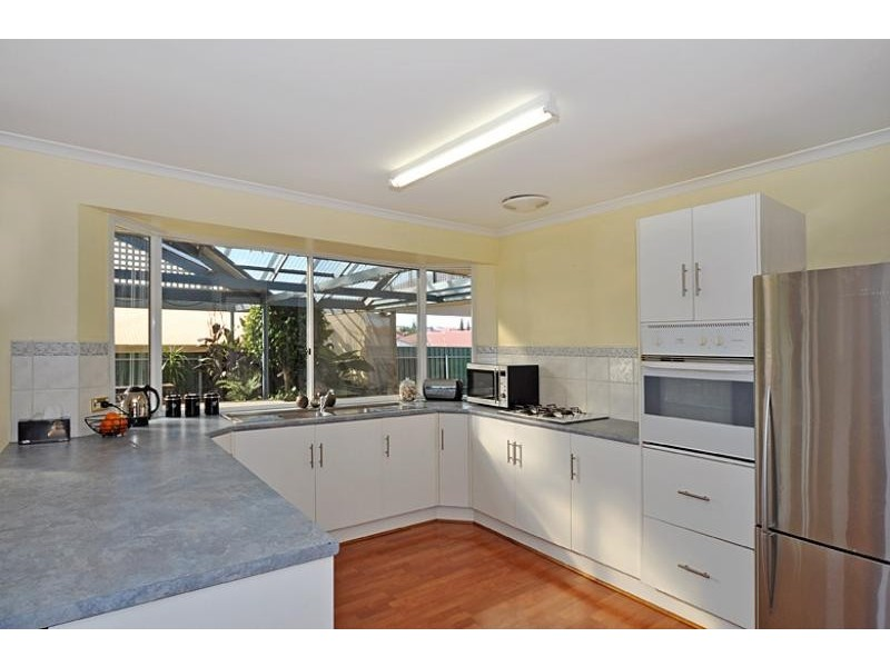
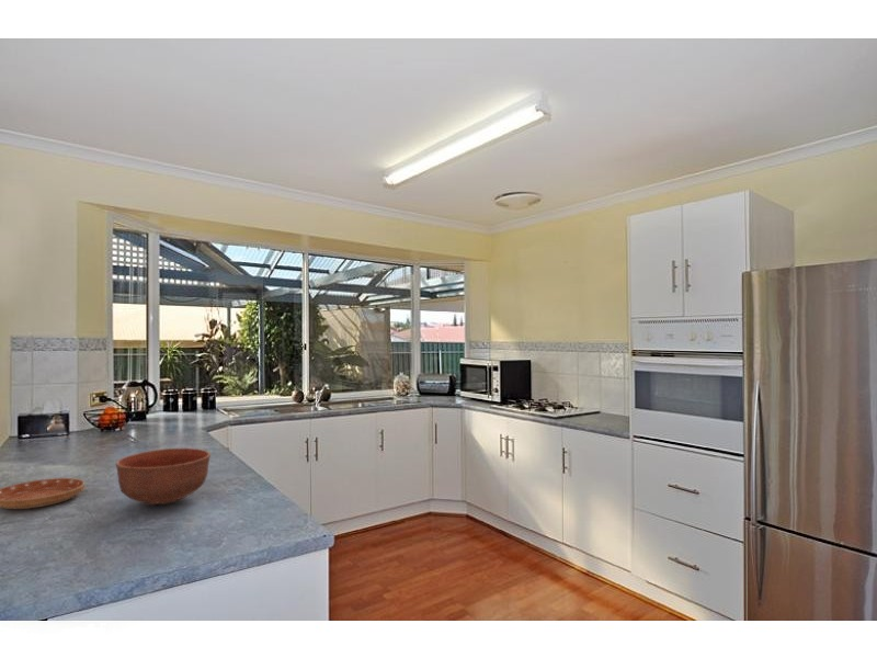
+ bowl [115,447,212,507]
+ saucer [0,477,86,510]
